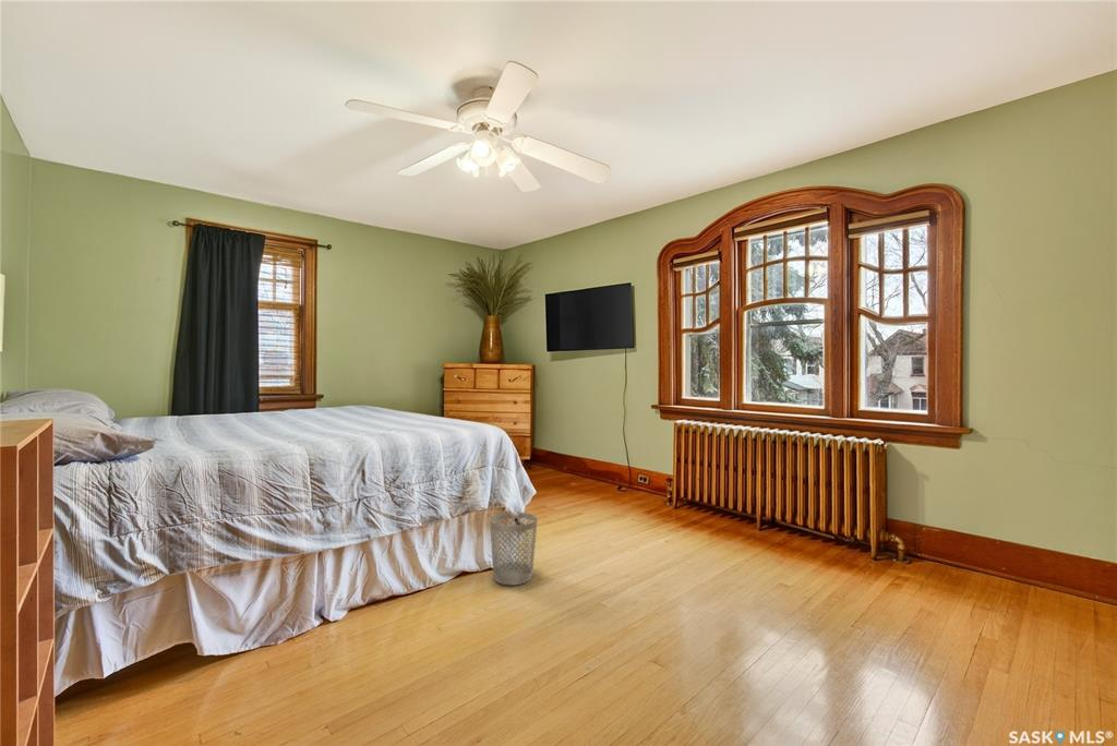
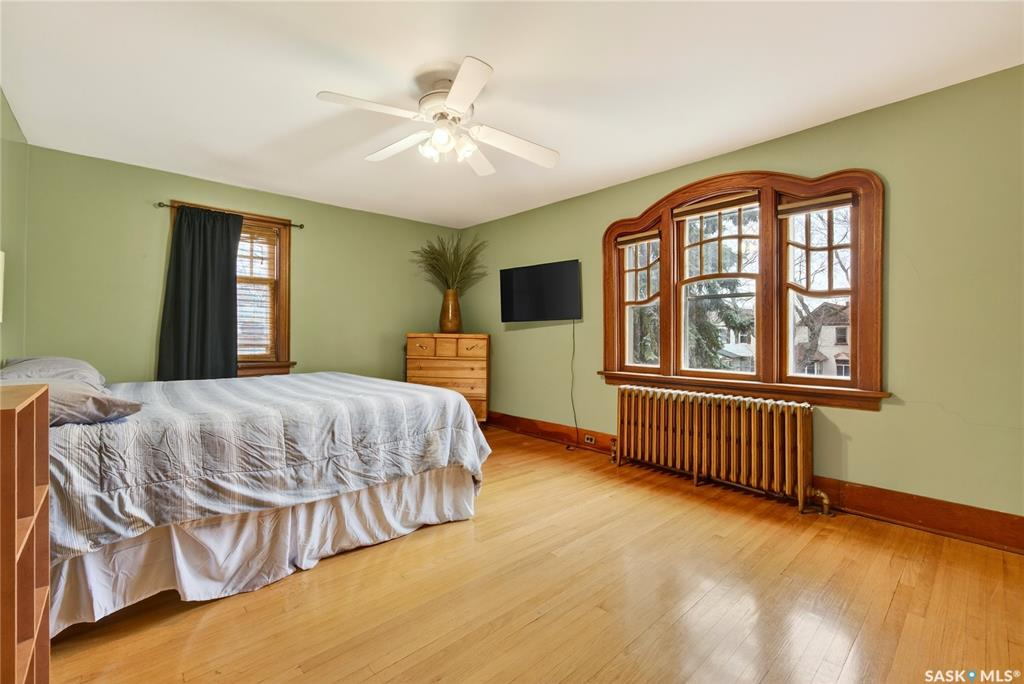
- wastebasket [489,512,539,587]
